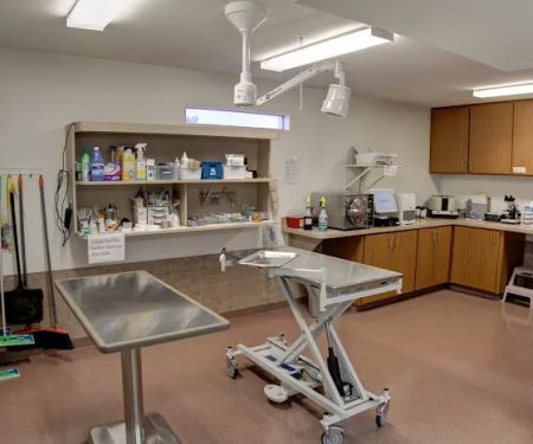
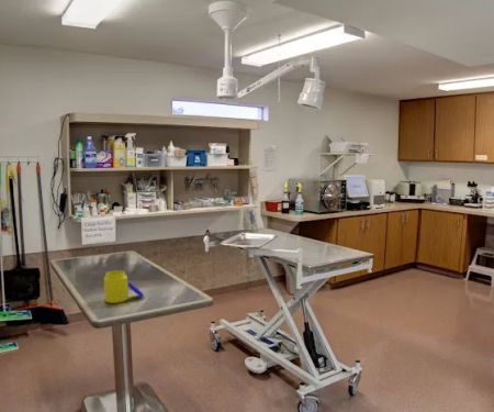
+ jar [103,269,145,304]
